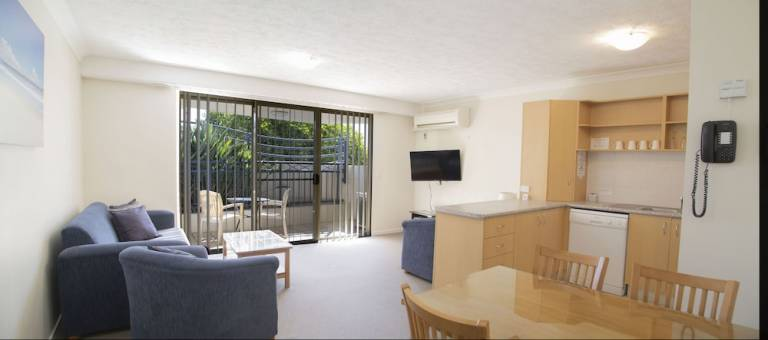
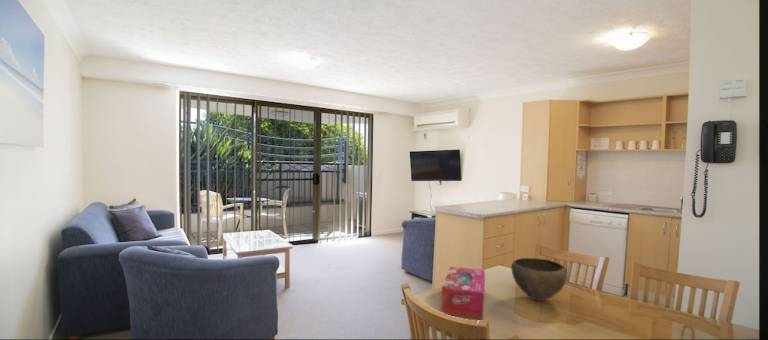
+ bowl [510,257,568,302]
+ tissue box [440,265,486,321]
